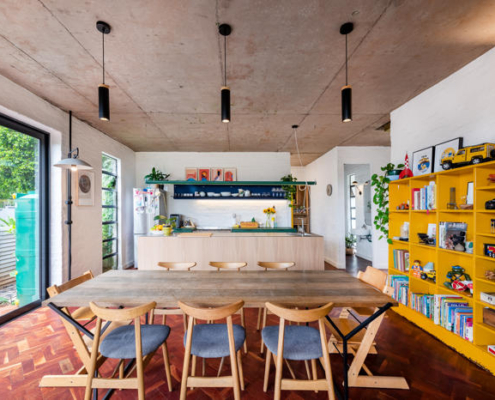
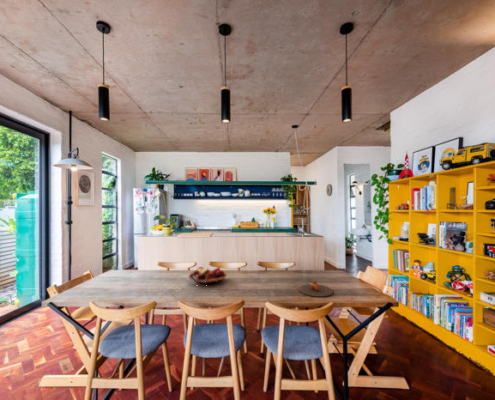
+ plate [298,280,334,298]
+ fruit basket [187,266,228,286]
